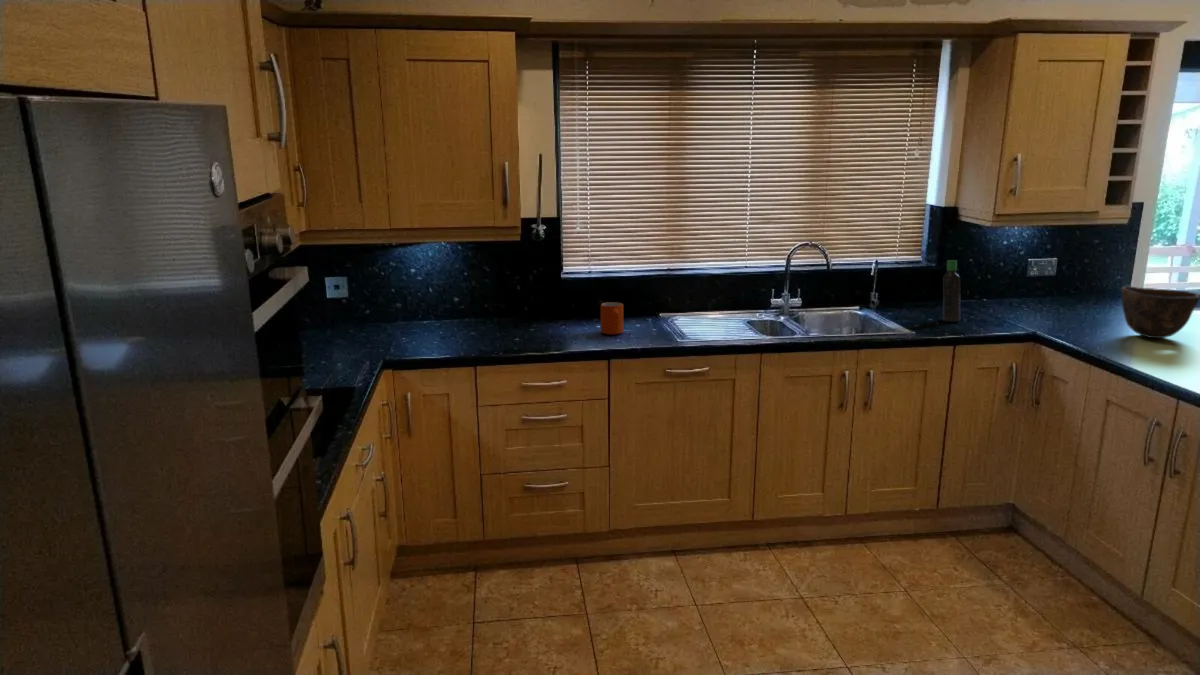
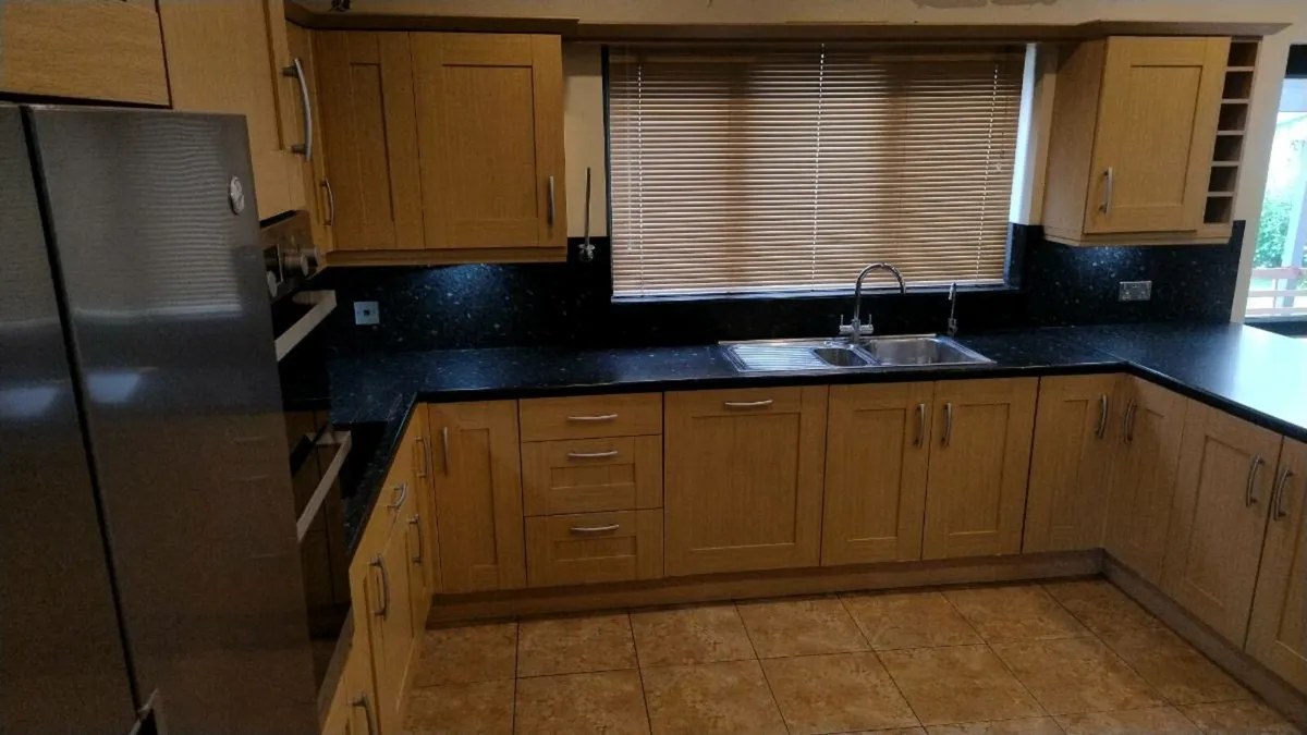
- mug [600,301,624,335]
- bowl [1120,285,1200,339]
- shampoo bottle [942,259,961,323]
